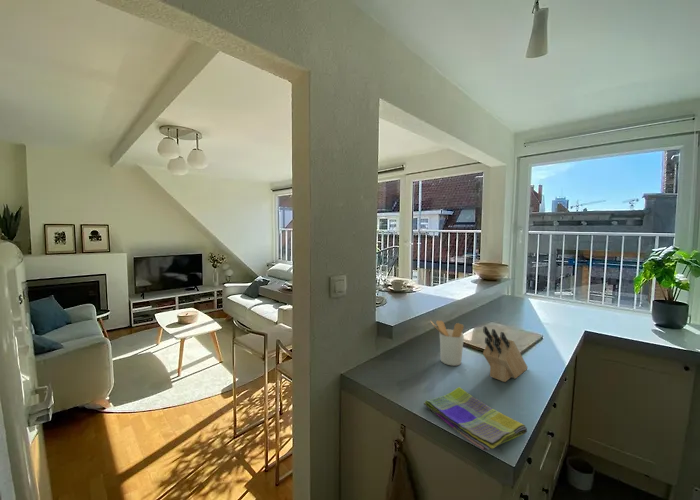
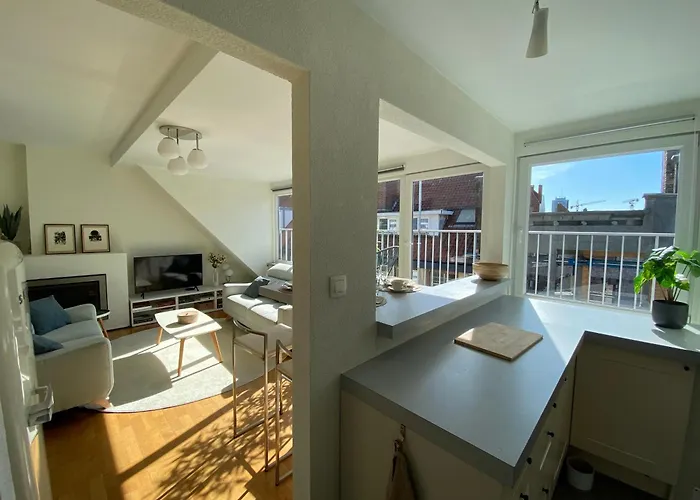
- utensil holder [429,319,465,367]
- knife block [482,325,529,383]
- dish towel [423,386,528,451]
